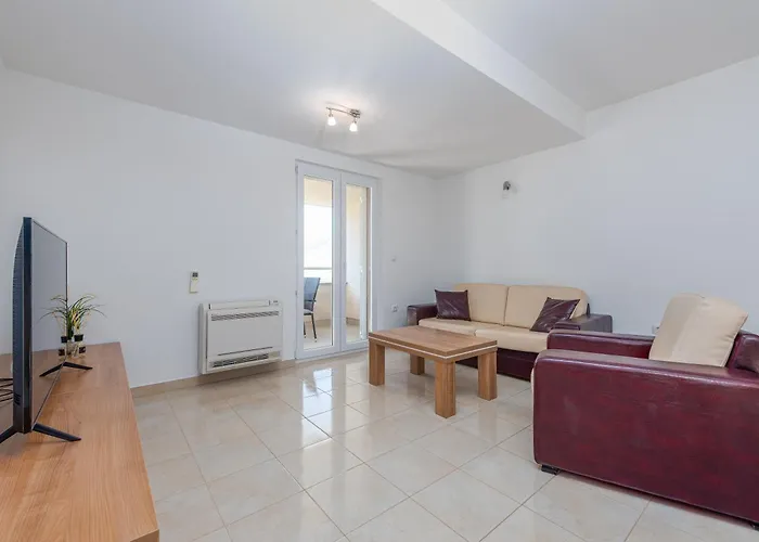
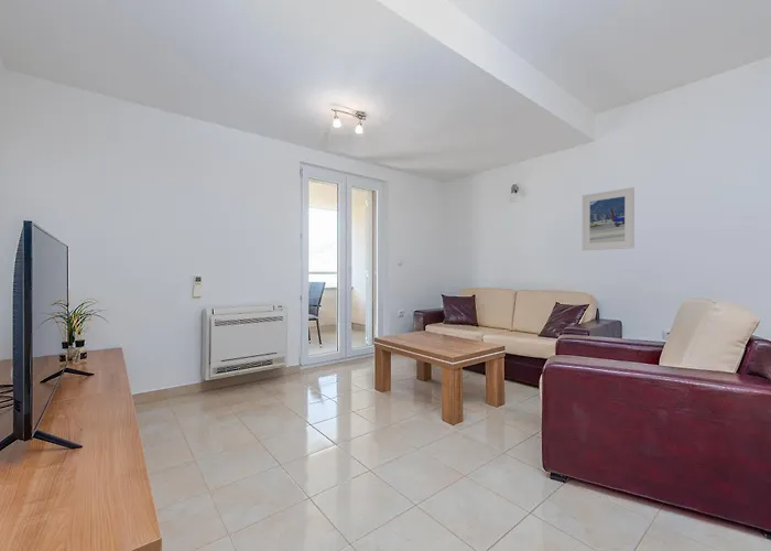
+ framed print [582,186,636,251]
